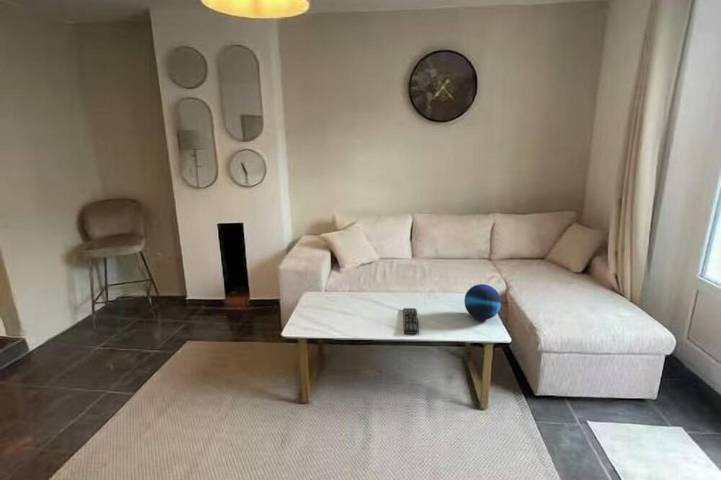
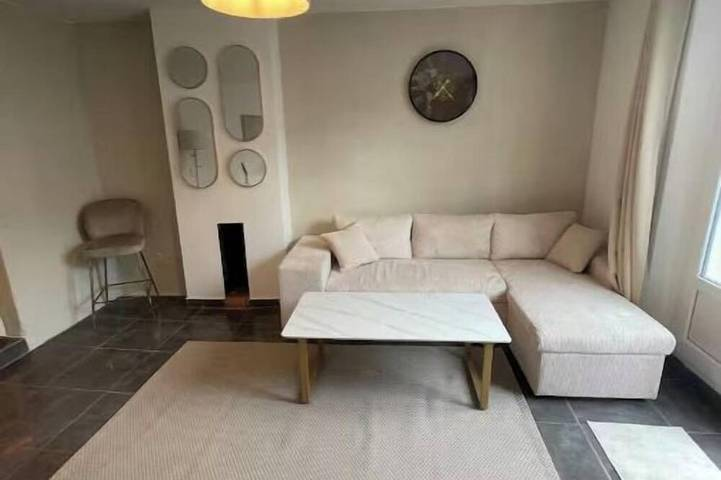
- remote control [402,307,420,335]
- decorative orb [463,283,502,321]
